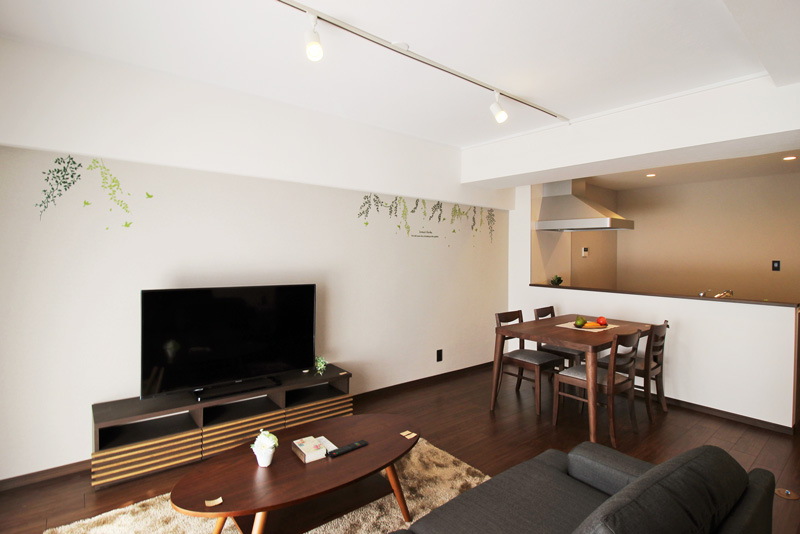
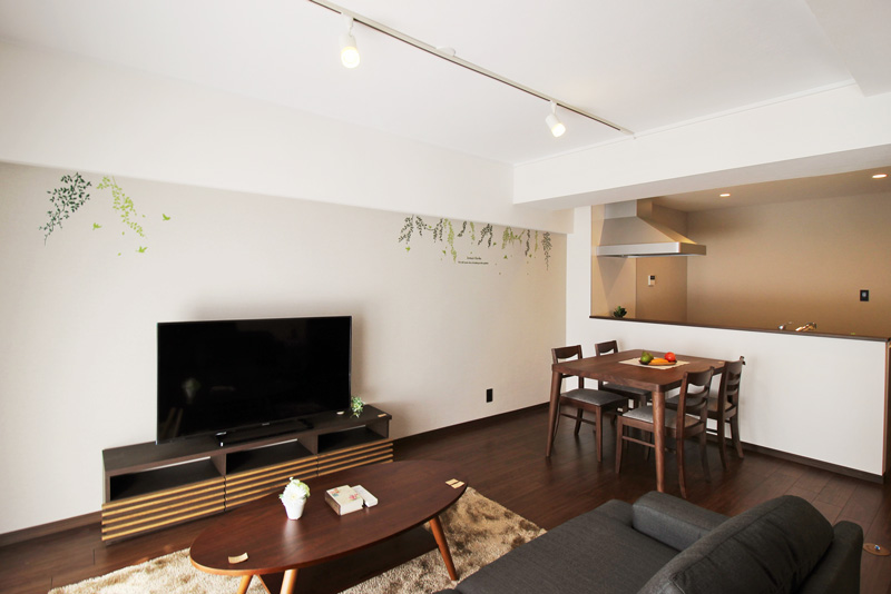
- remote control [327,439,369,458]
